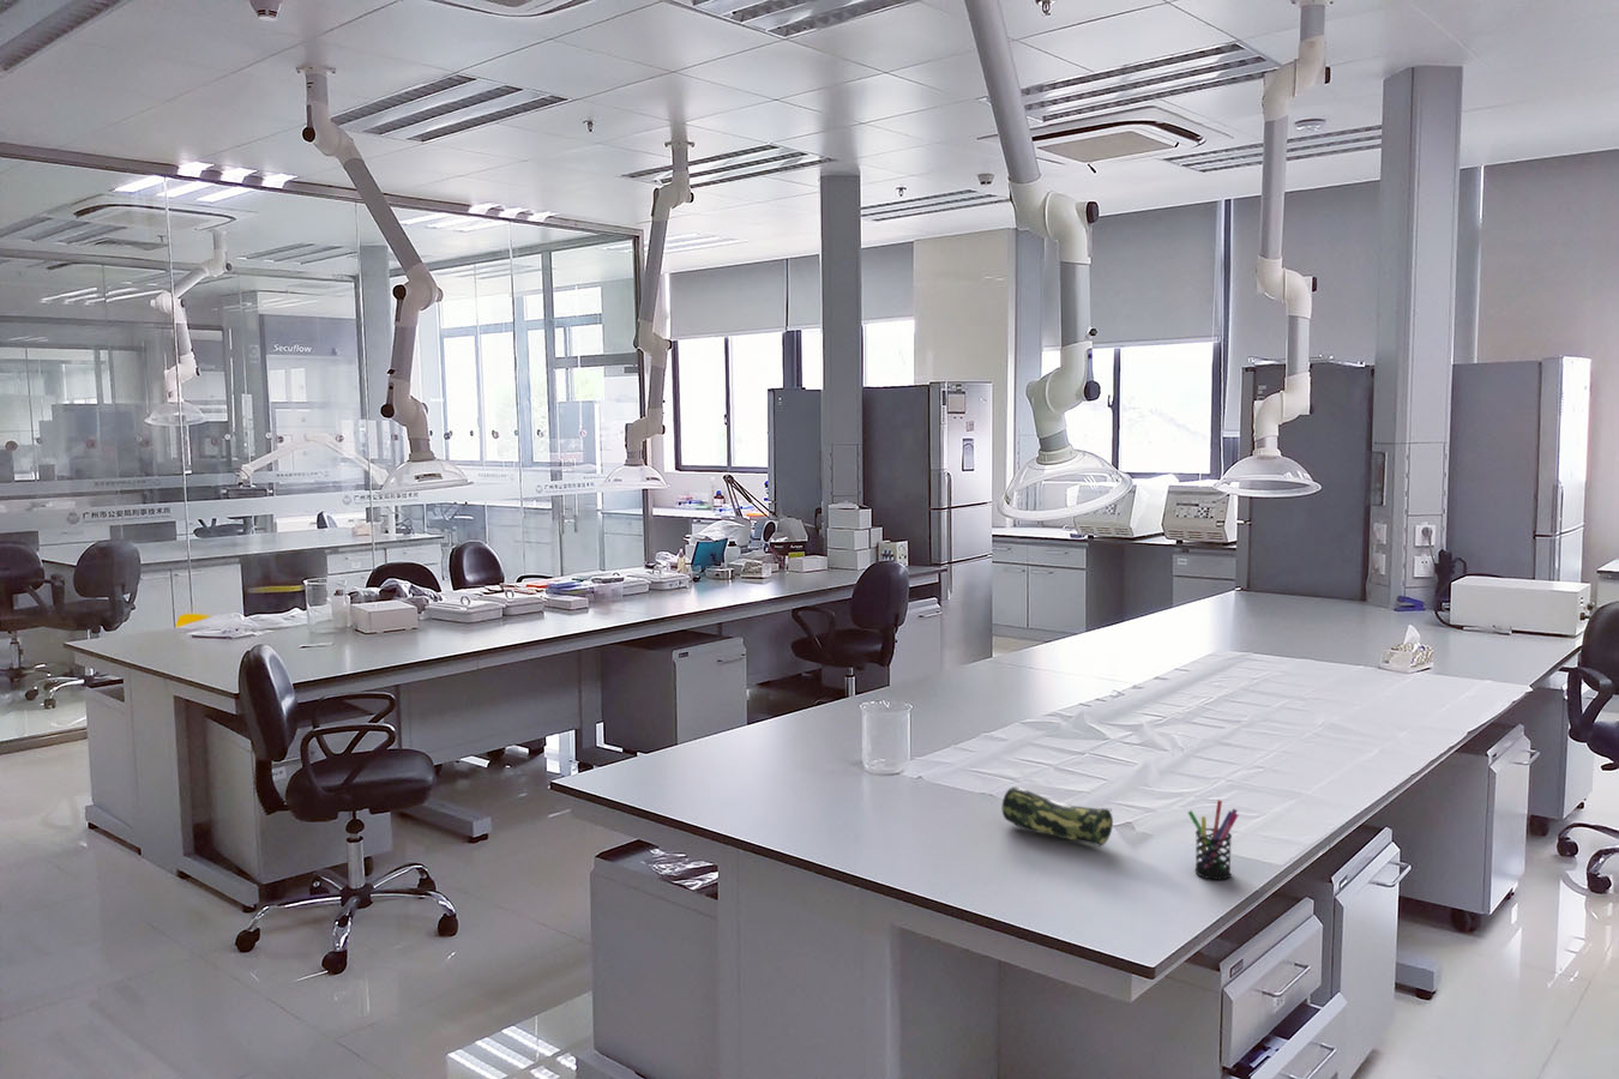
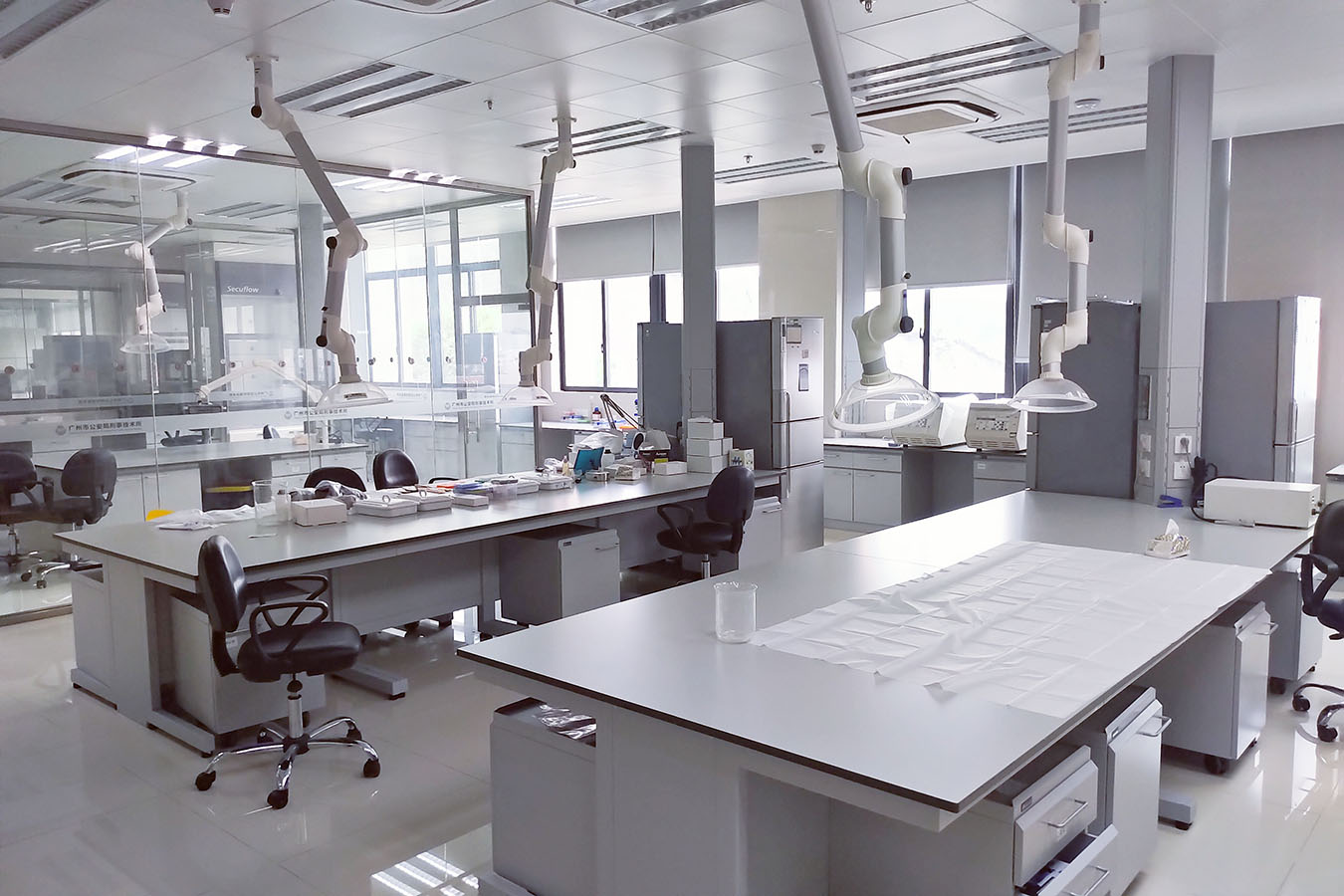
- pen holder [1188,798,1238,882]
- pencil case [1001,785,1114,847]
